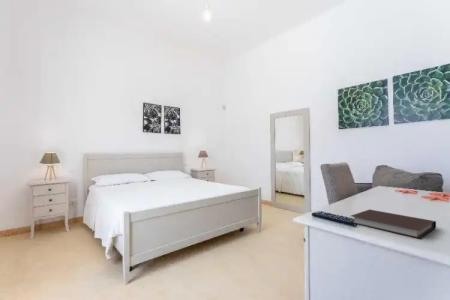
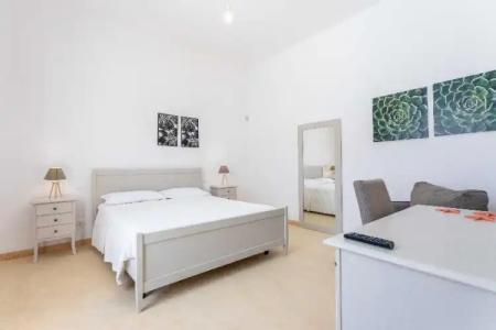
- notebook [349,209,437,240]
